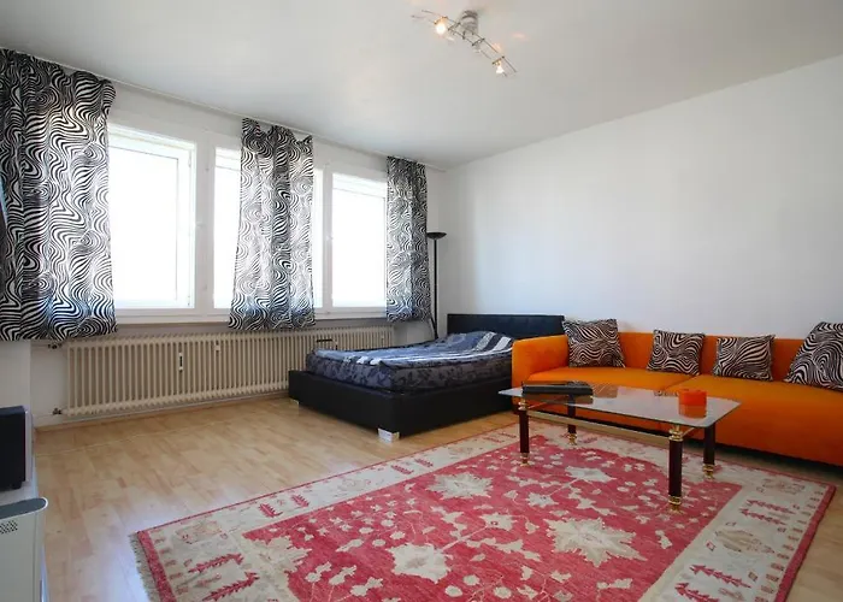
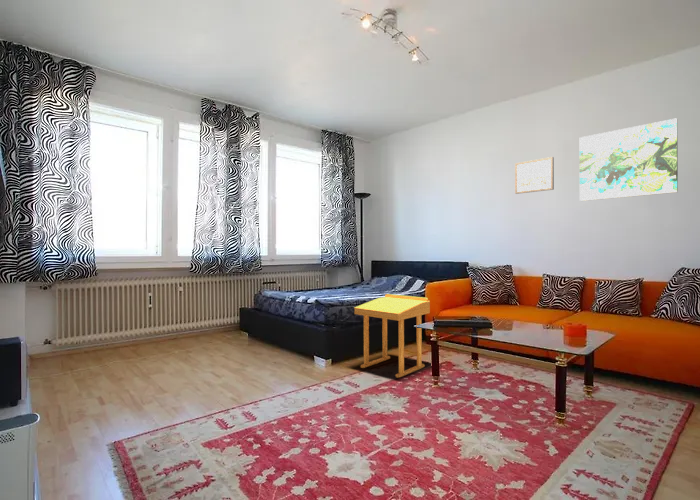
+ side table [353,293,431,379]
+ wall art [514,156,555,195]
+ wall art [579,117,679,202]
